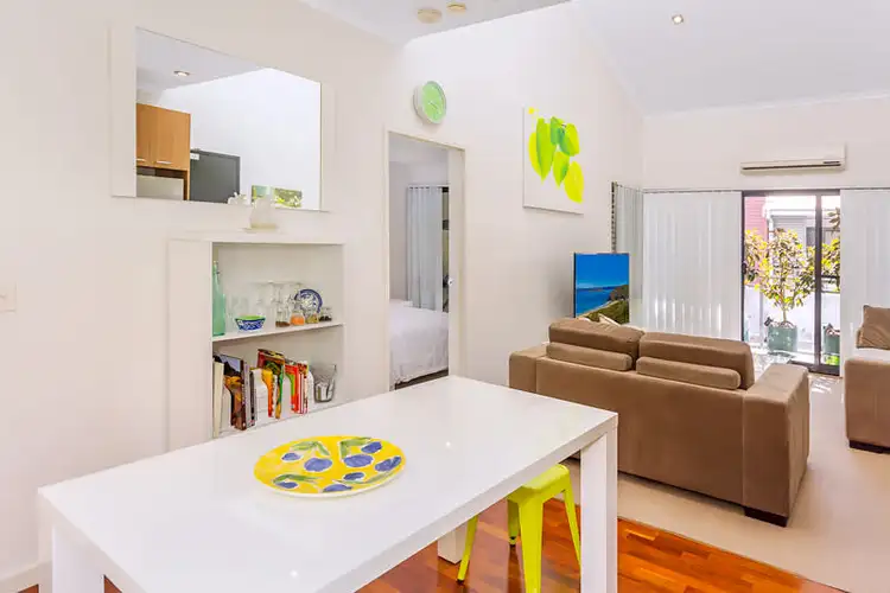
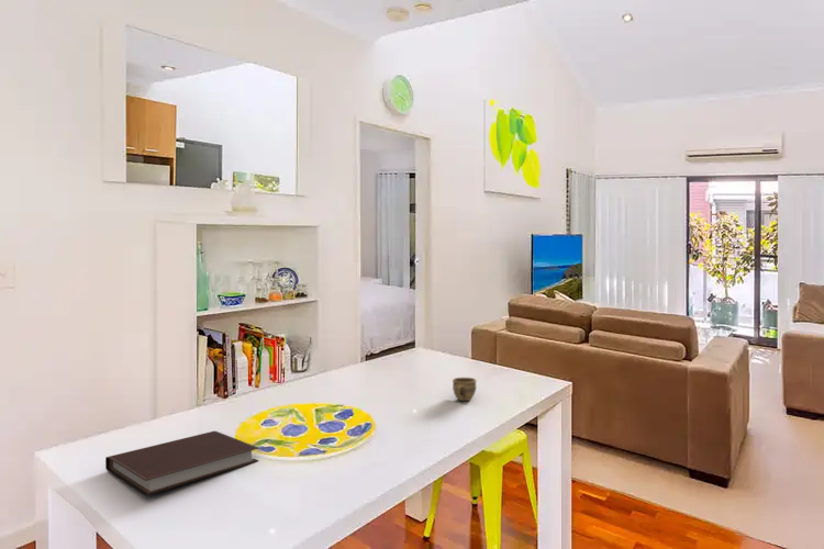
+ cup [452,377,478,402]
+ notebook [104,430,260,497]
